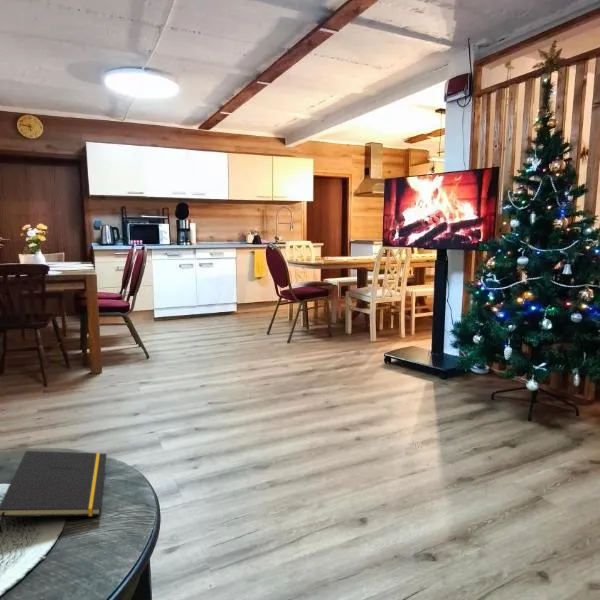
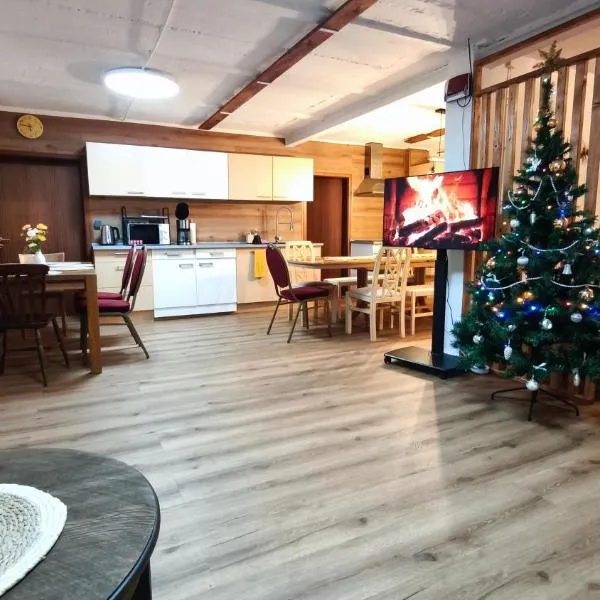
- notepad [0,450,107,534]
